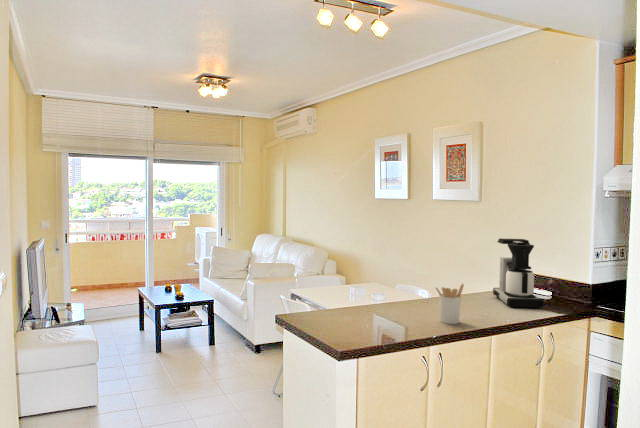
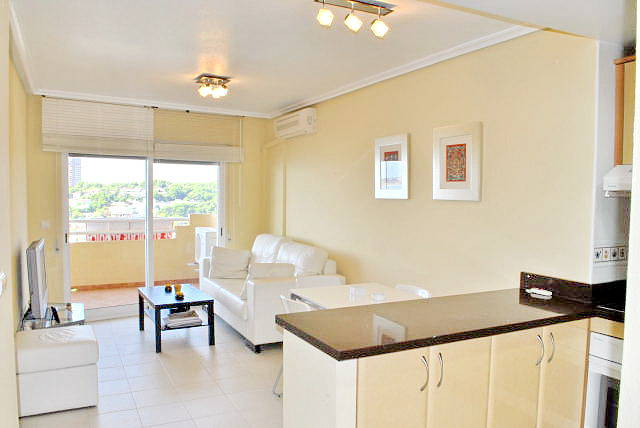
- utensil holder [435,283,465,325]
- coffee maker [492,238,544,310]
